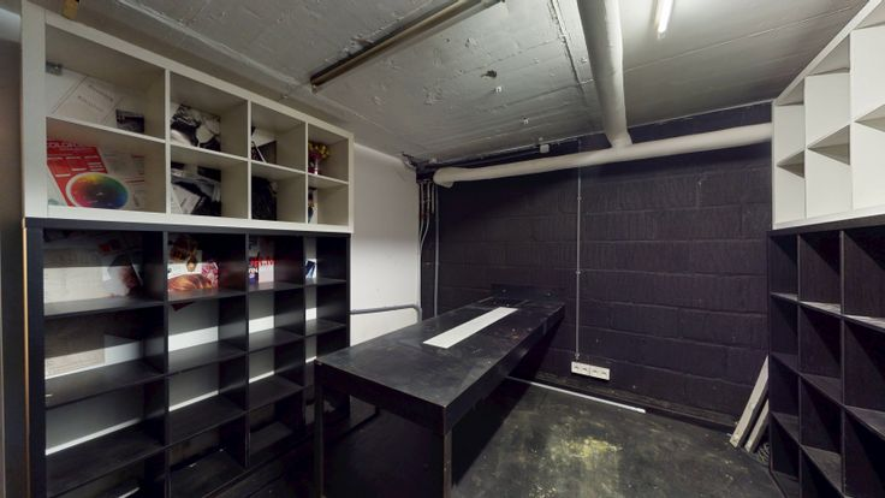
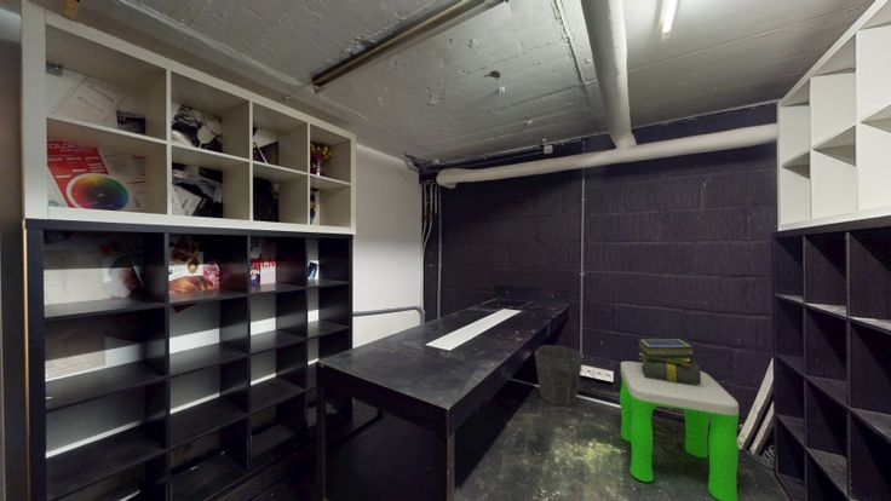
+ waste bin [534,344,585,407]
+ stack of books [636,338,701,385]
+ stool [619,361,740,501]
